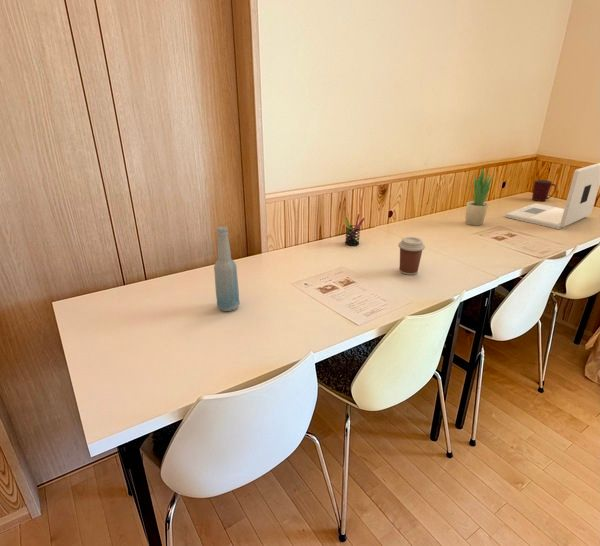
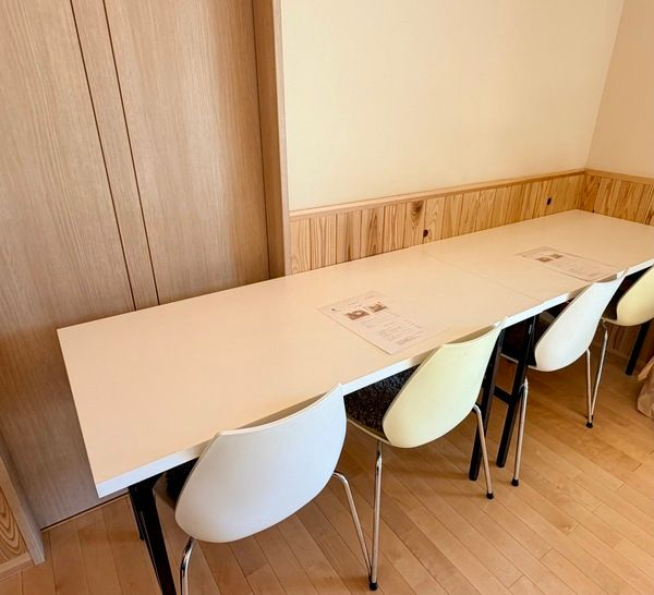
- mug [531,179,557,202]
- bottle [213,226,241,312]
- coffee cup [397,236,426,276]
- potted plant [464,166,494,227]
- laptop [504,162,600,230]
- pen holder [344,213,366,247]
